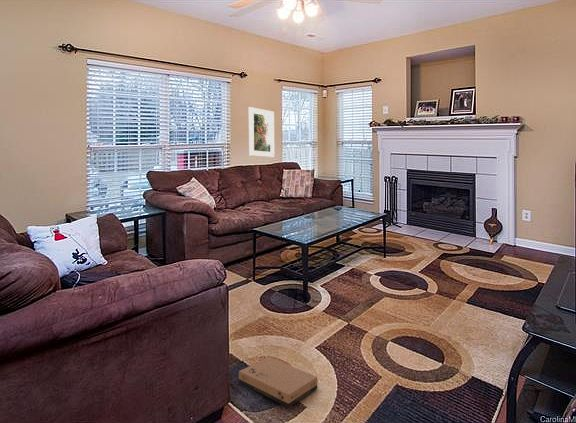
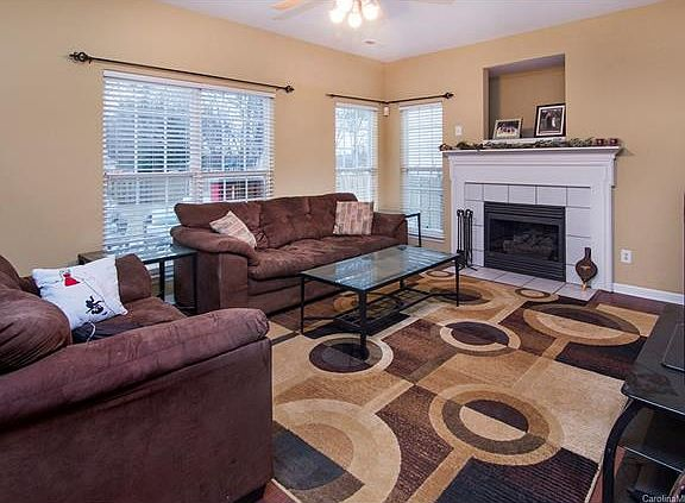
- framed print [248,106,275,158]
- cardboard box [238,356,318,409]
